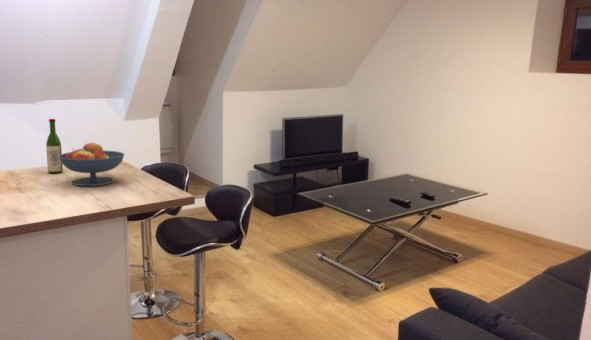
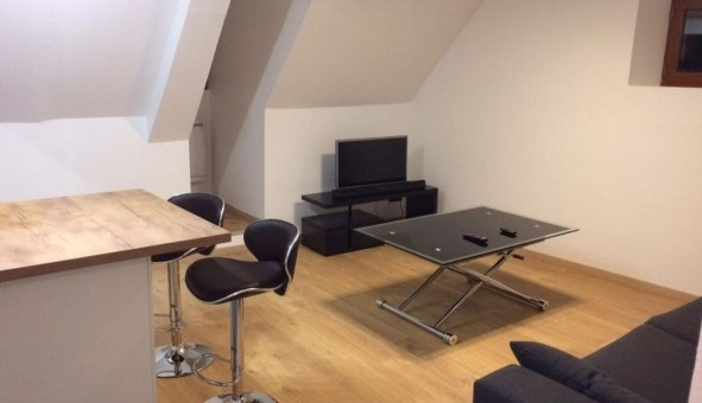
- wine bottle [45,118,64,174]
- fruit bowl [58,141,125,187]
